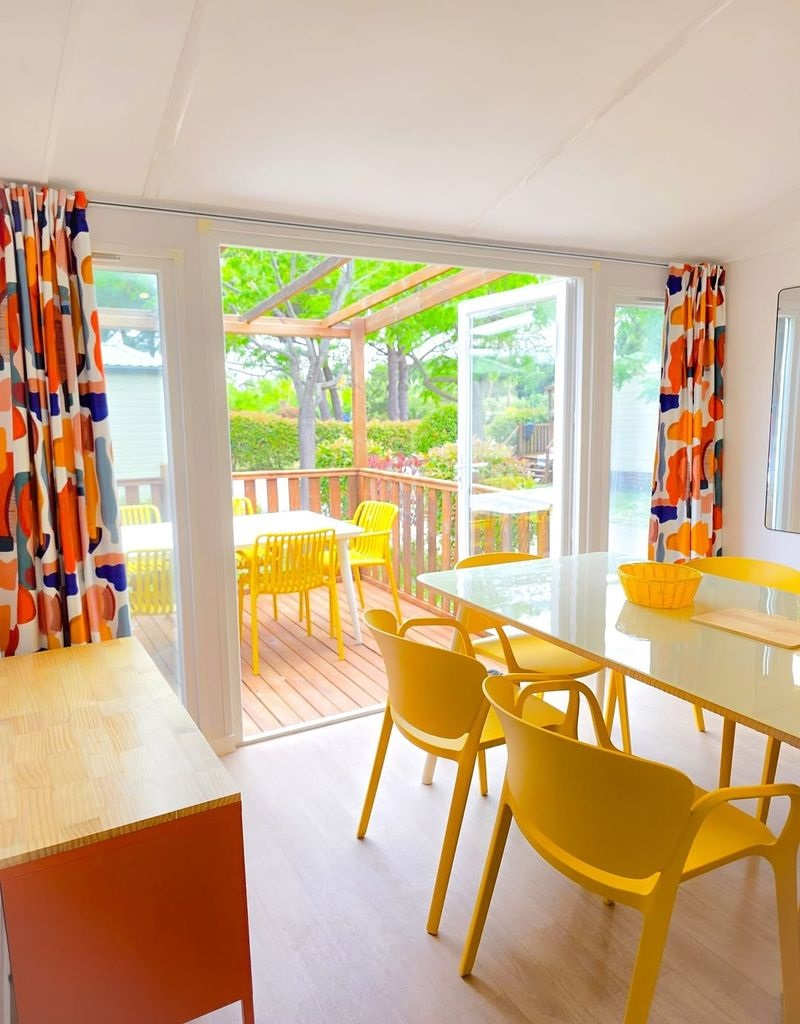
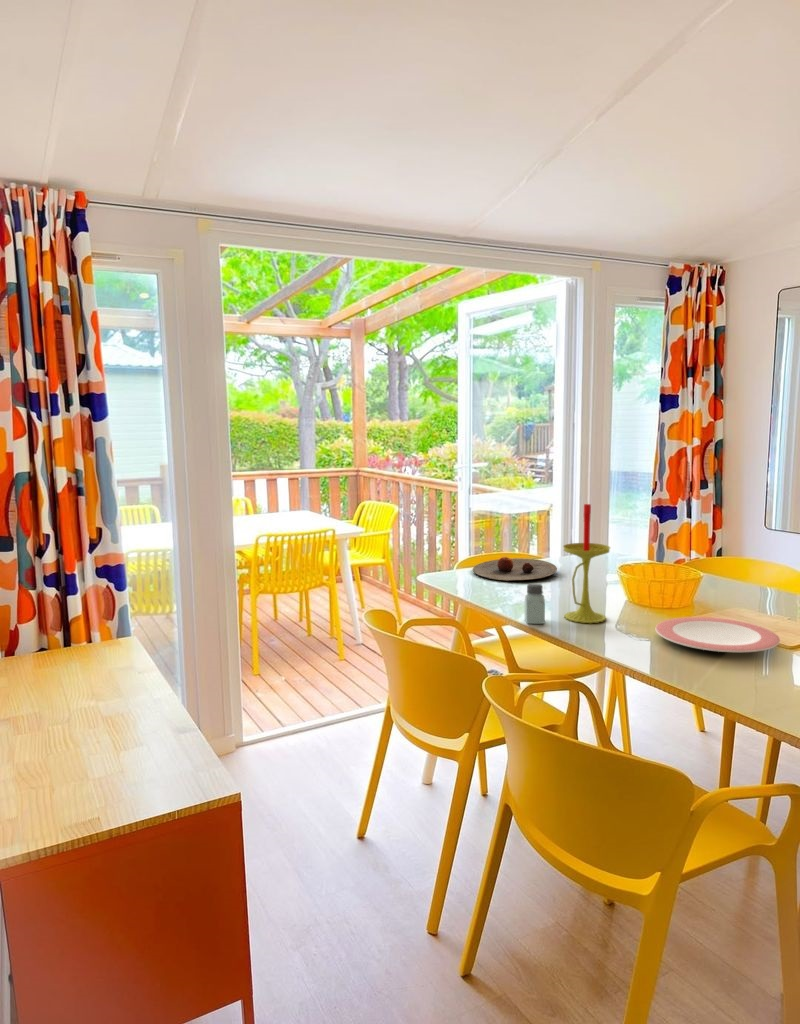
+ saltshaker [523,583,546,625]
+ candle [562,500,611,624]
+ plate [472,556,558,582]
+ plate [655,616,781,653]
